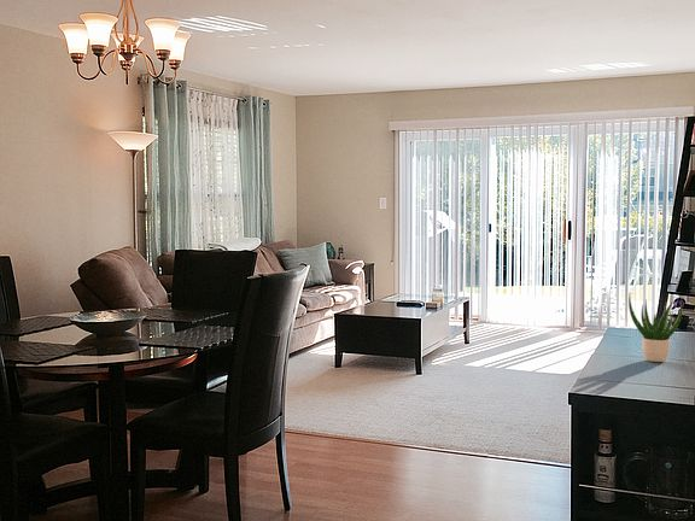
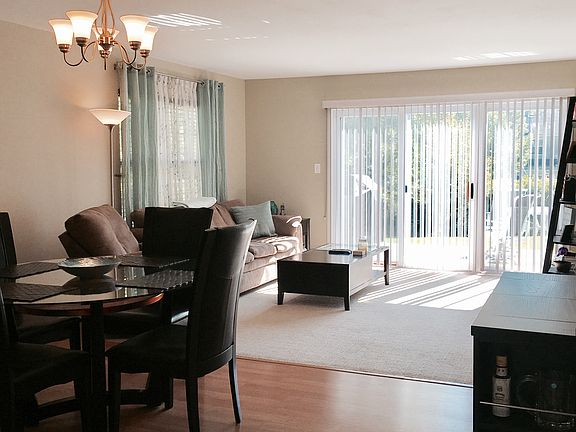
- potted plant [627,293,683,363]
